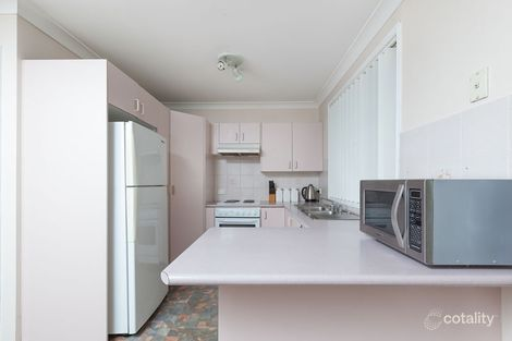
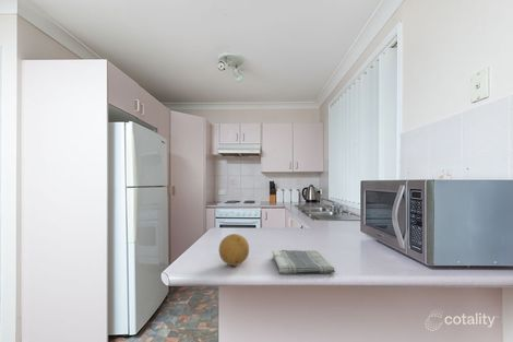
+ fruit [218,233,250,267]
+ dish towel [271,249,336,275]
